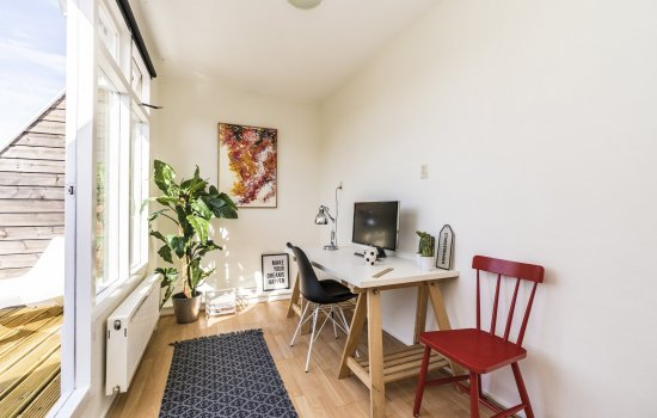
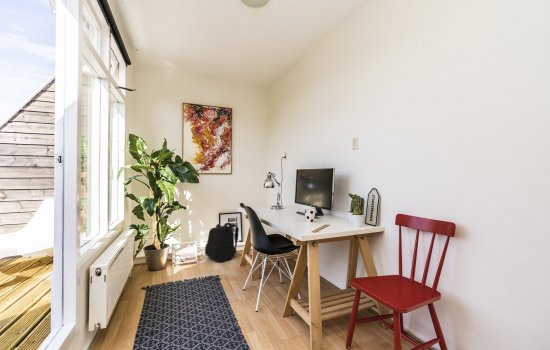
+ backpack [204,222,240,263]
